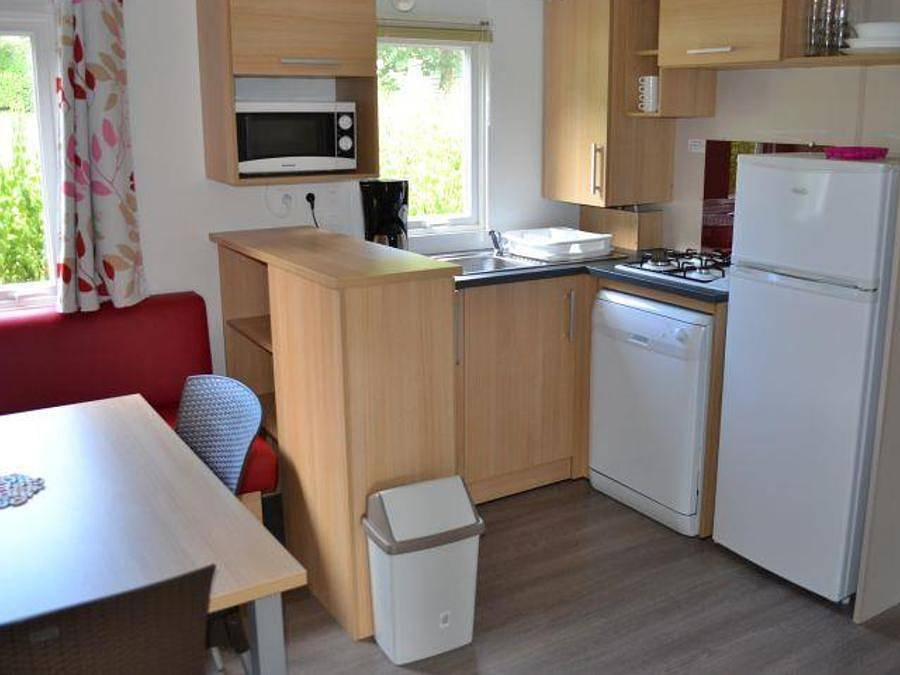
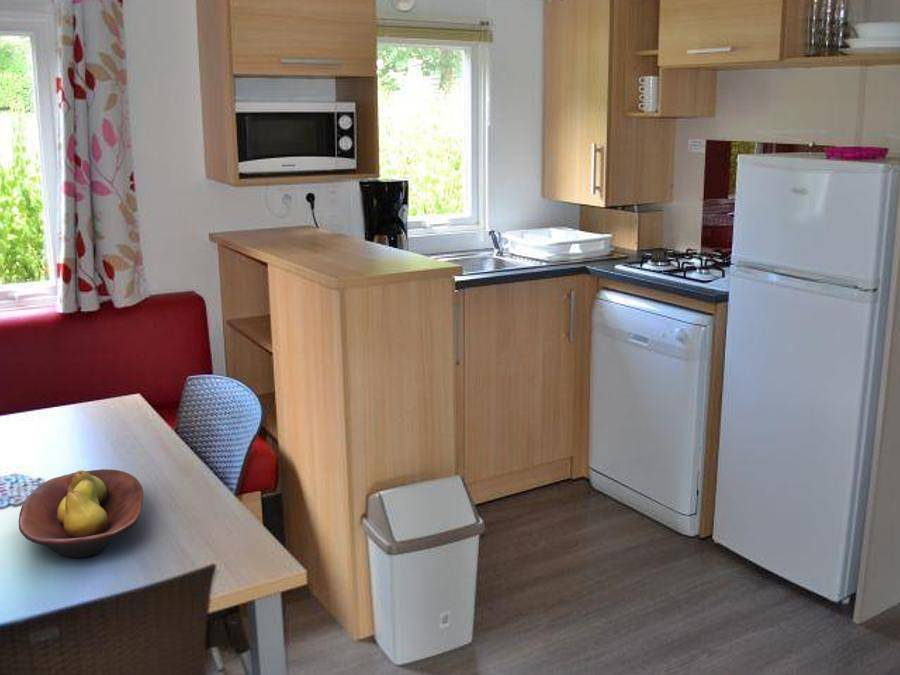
+ fruit bowl [18,468,144,559]
